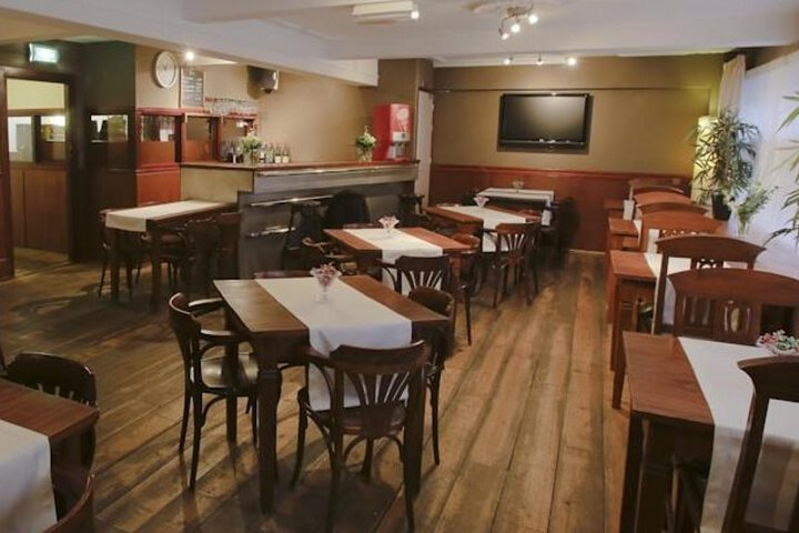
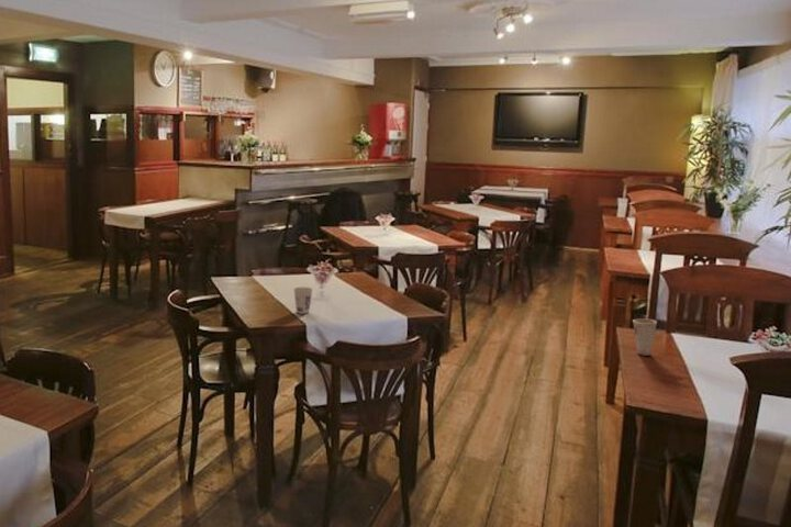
+ cup [632,317,658,357]
+ cup [292,287,313,315]
